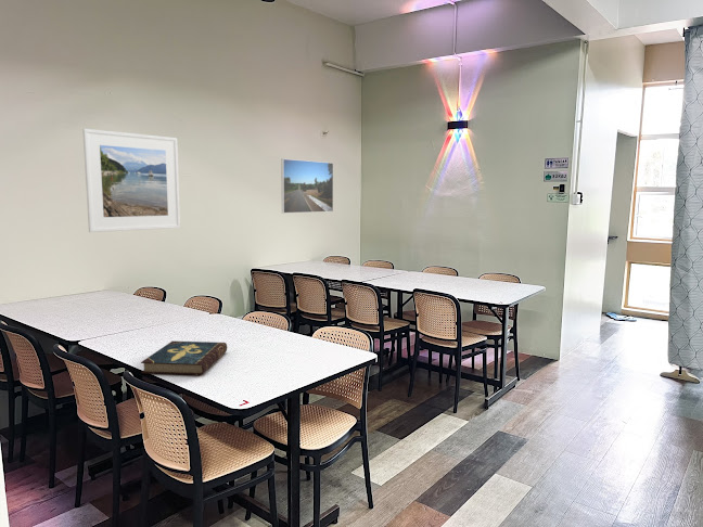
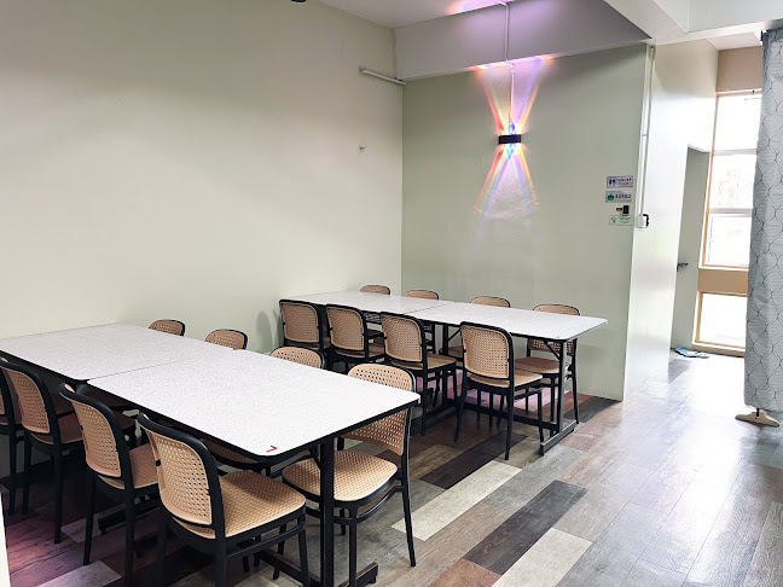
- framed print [81,128,181,233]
- book [140,339,228,376]
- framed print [280,158,334,215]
